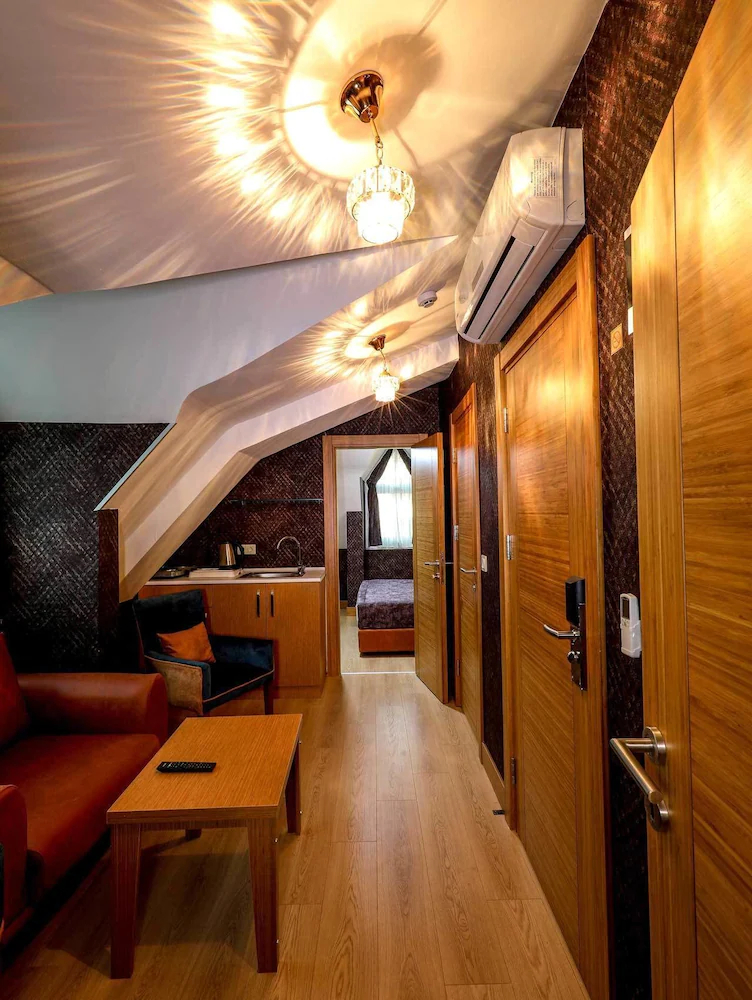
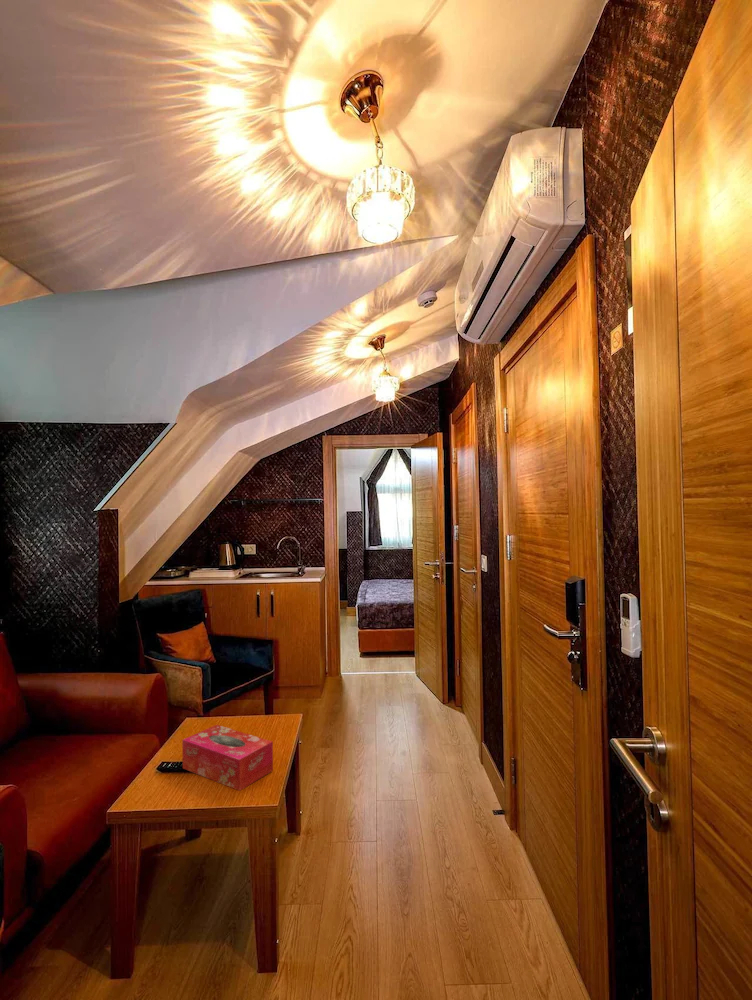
+ tissue box [181,724,274,792]
